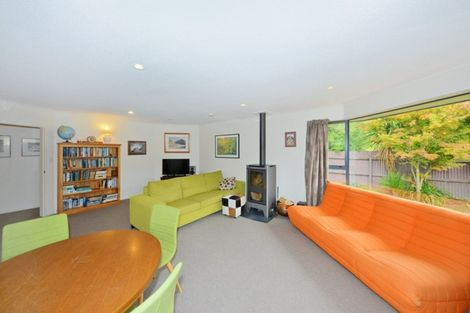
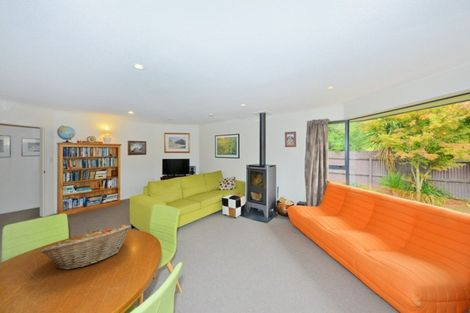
+ fruit basket [39,224,132,270]
